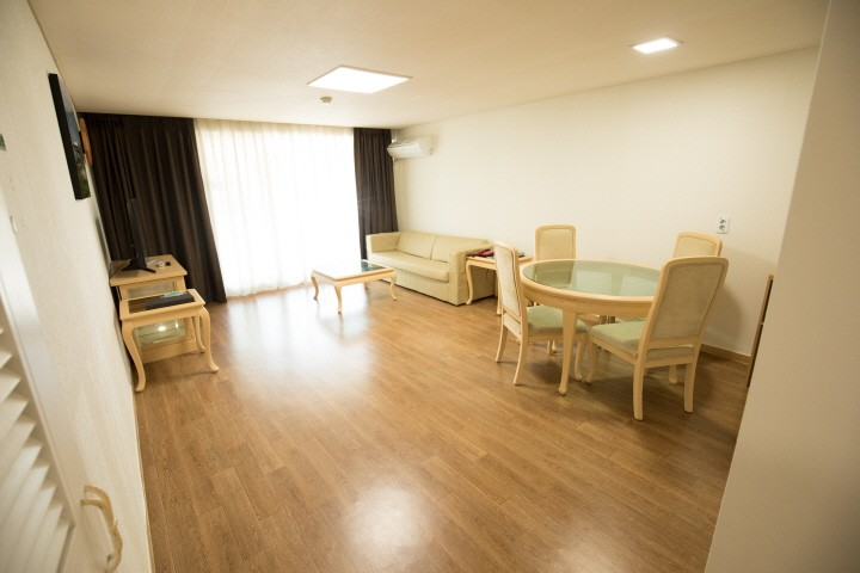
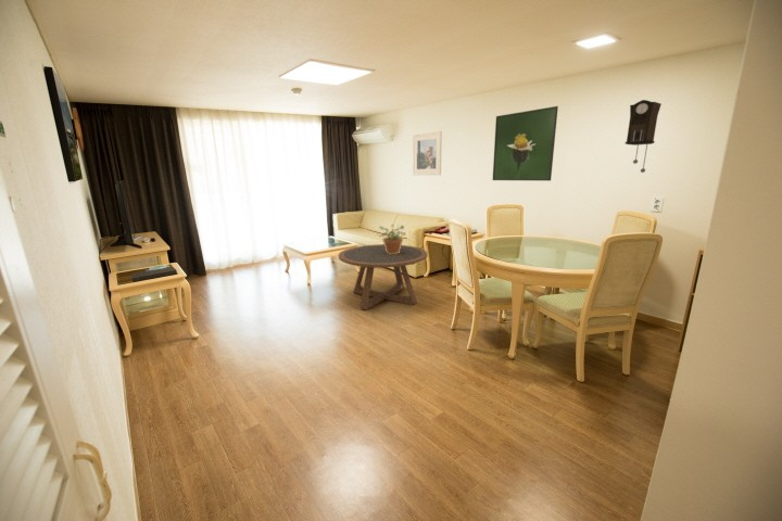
+ potted plant [377,223,405,254]
+ pendulum clock [625,99,663,174]
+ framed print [412,130,443,176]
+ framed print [492,105,559,181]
+ coffee table [338,243,429,312]
